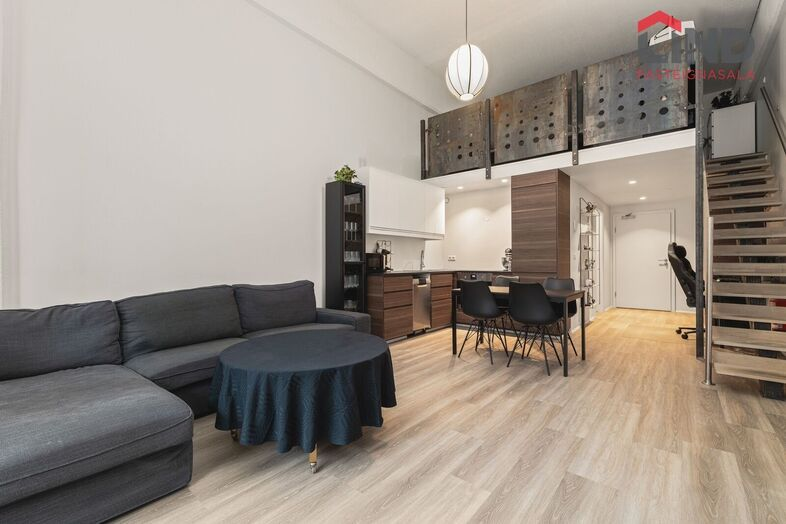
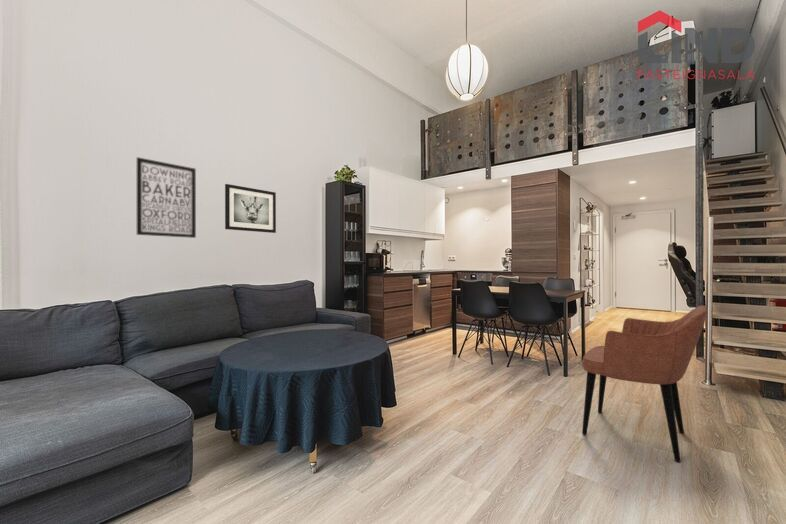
+ wall art [224,183,277,234]
+ armchair [581,305,708,463]
+ wall art [136,156,197,239]
